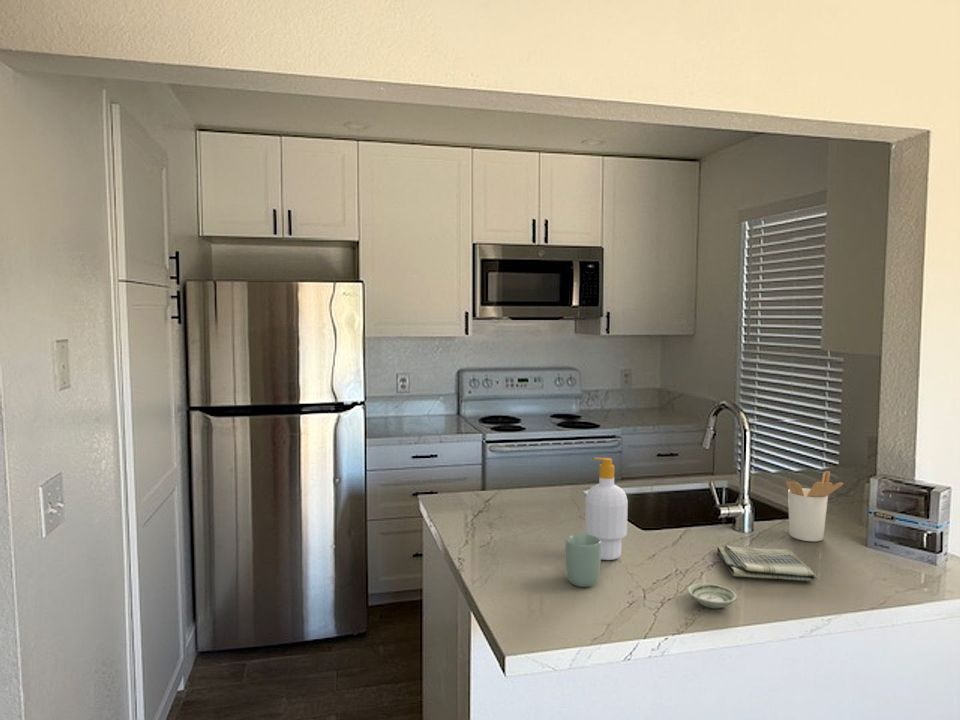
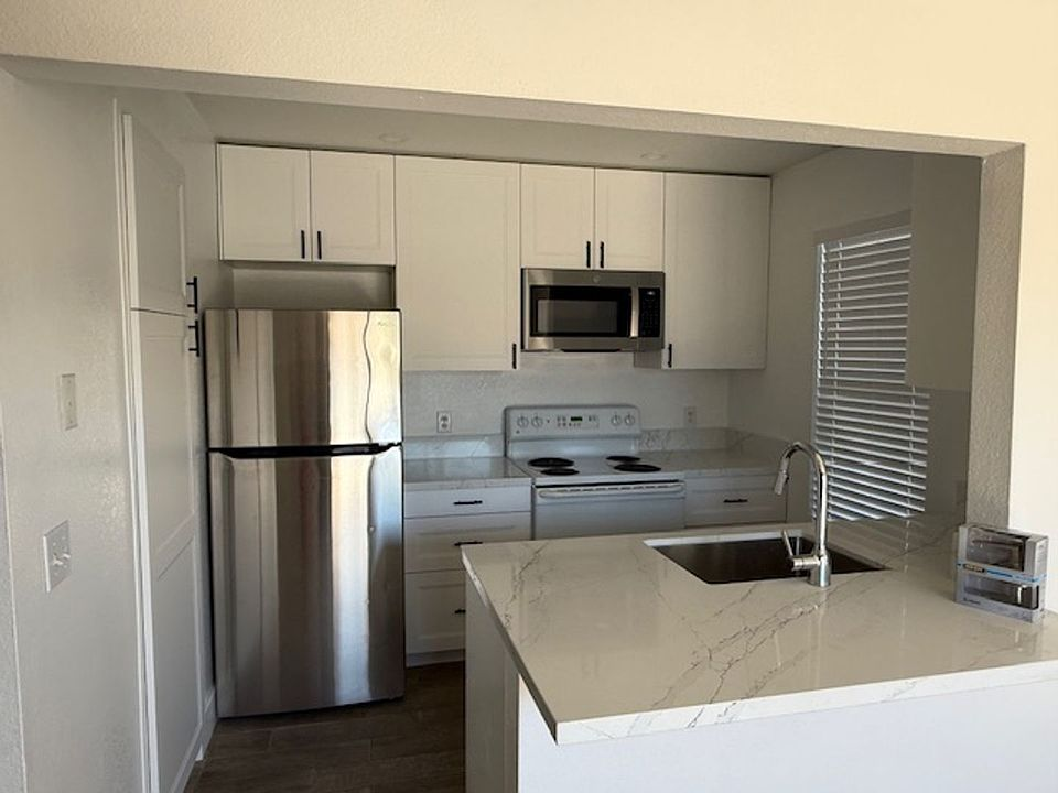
- cup [564,533,602,588]
- dish towel [716,544,818,582]
- utensil holder [785,470,844,542]
- saucer [687,582,738,609]
- soap bottle [584,456,629,561]
